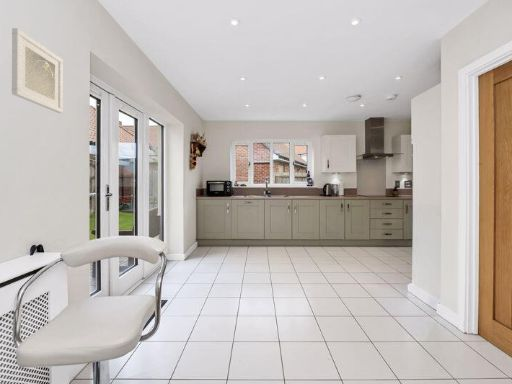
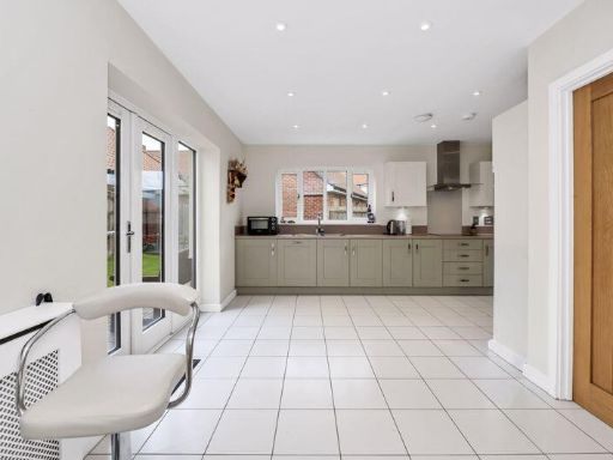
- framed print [11,27,64,114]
